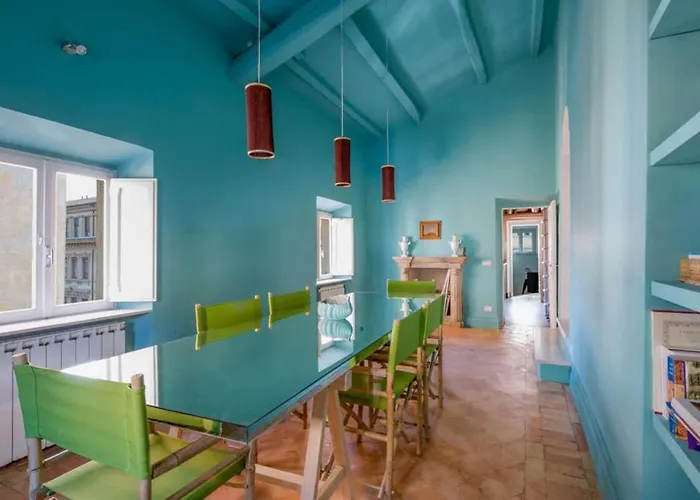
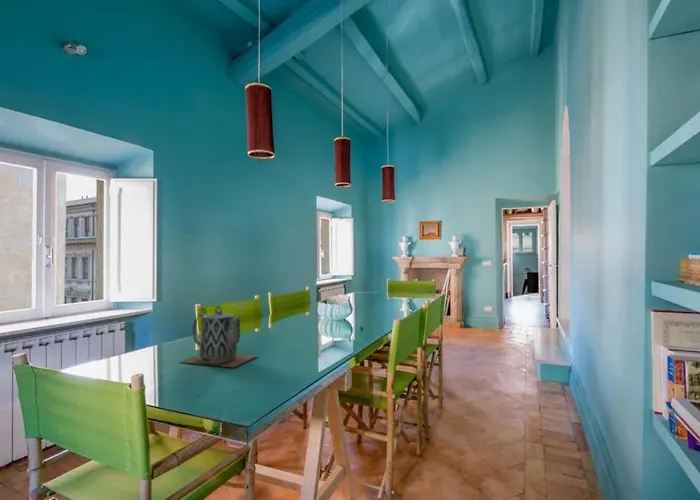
+ teapot [178,305,258,369]
